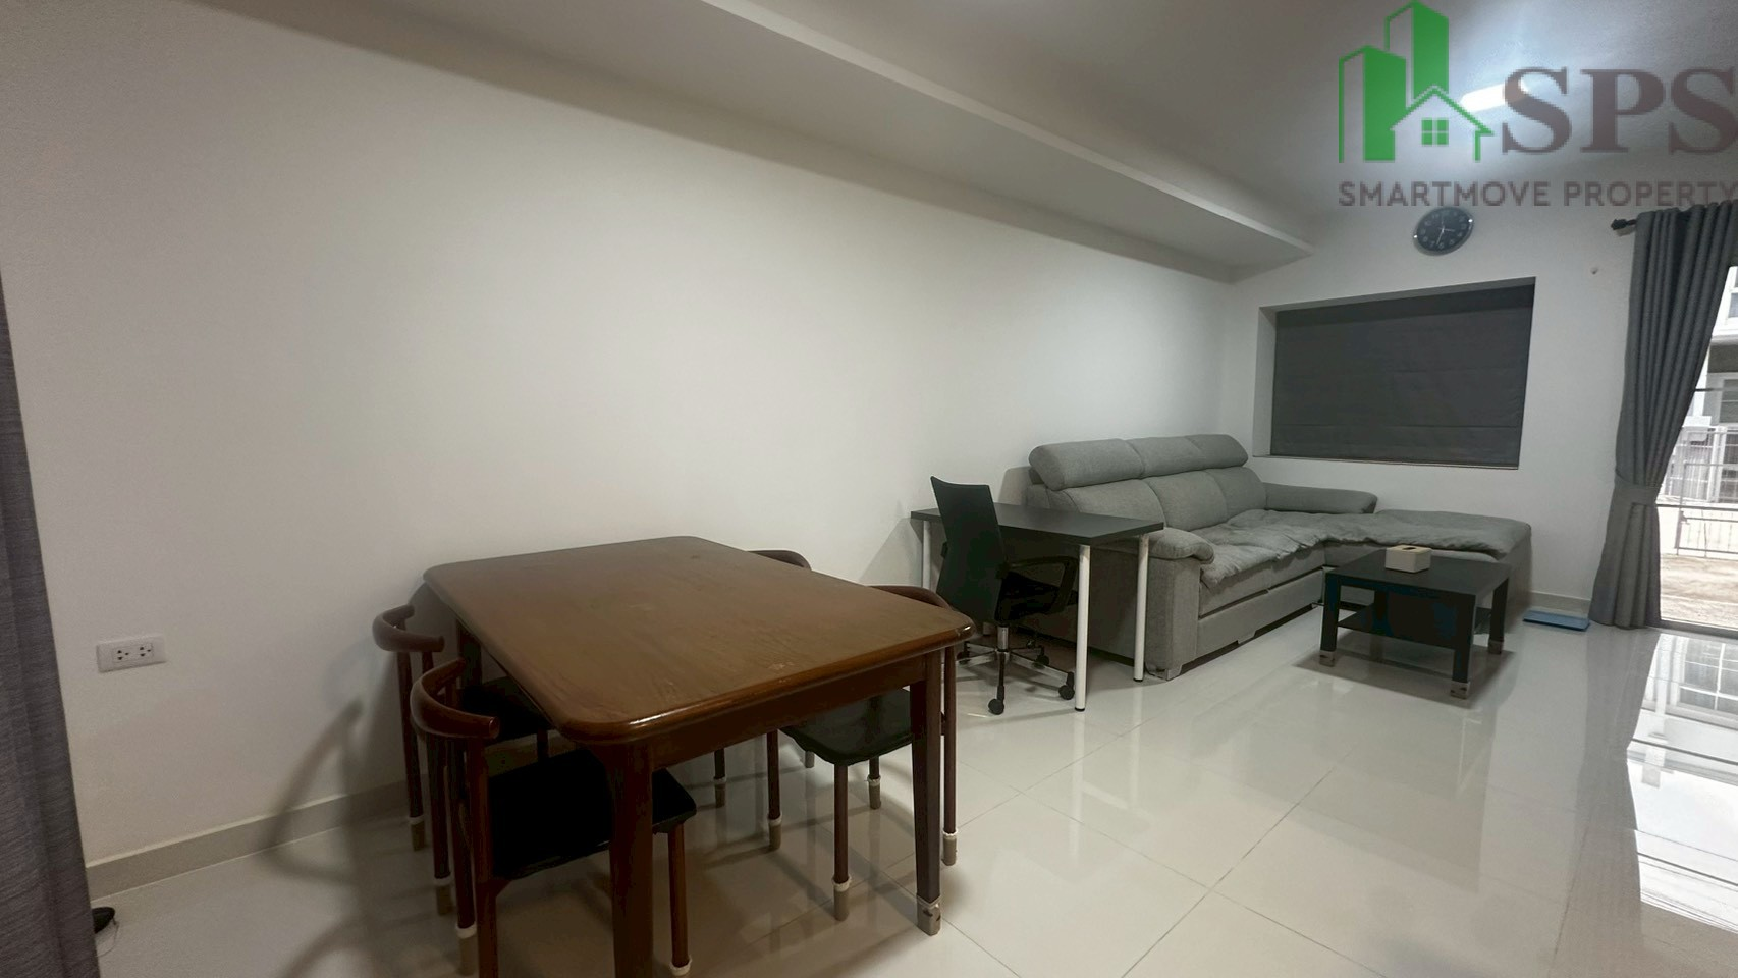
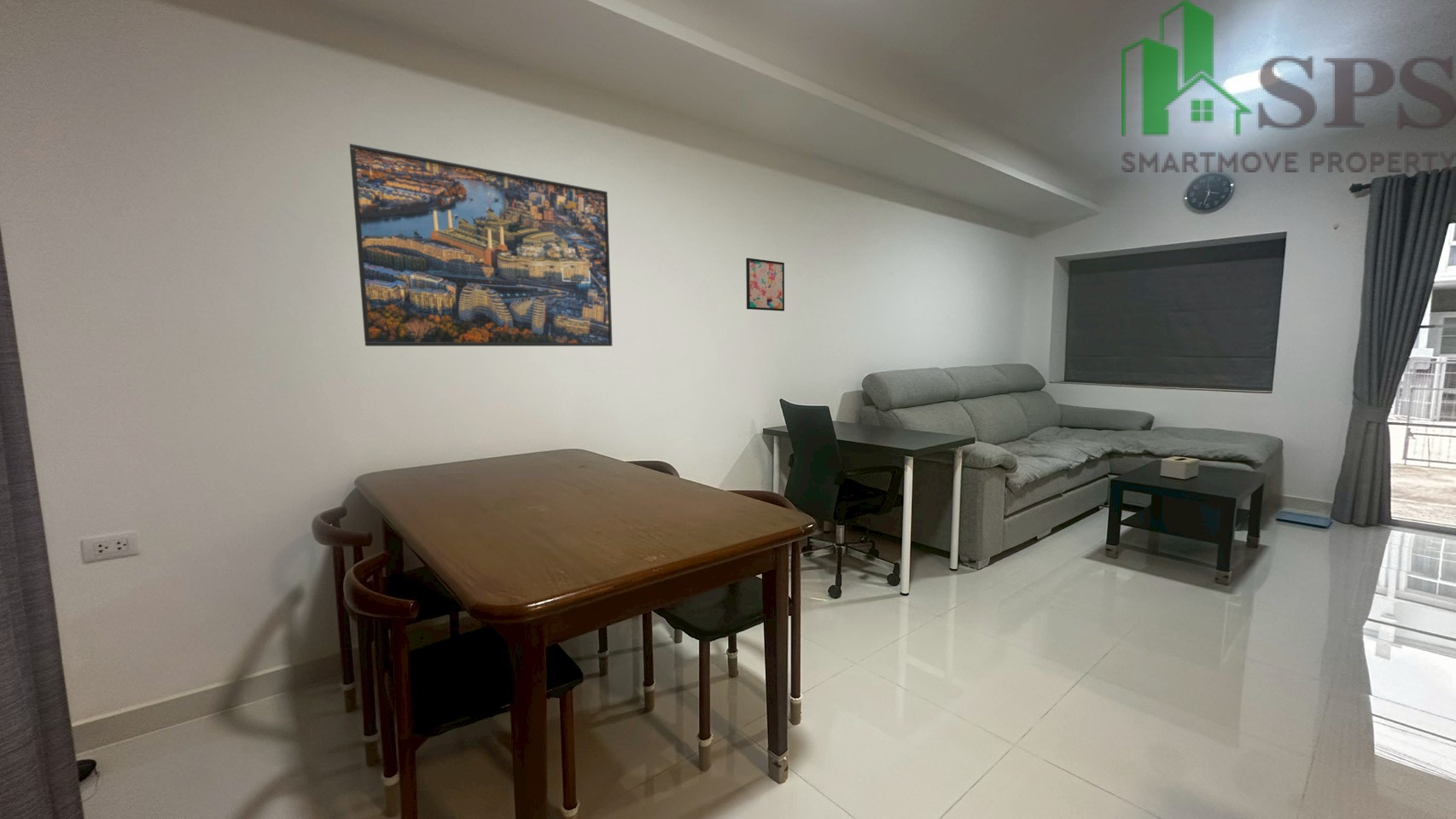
+ wall art [745,257,785,312]
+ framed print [349,142,613,347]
